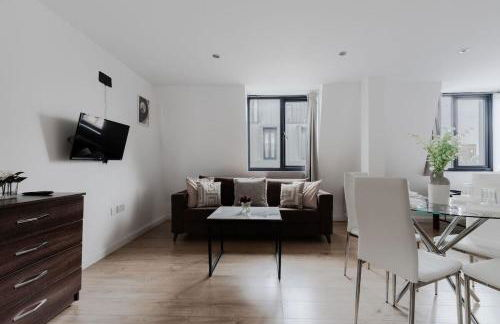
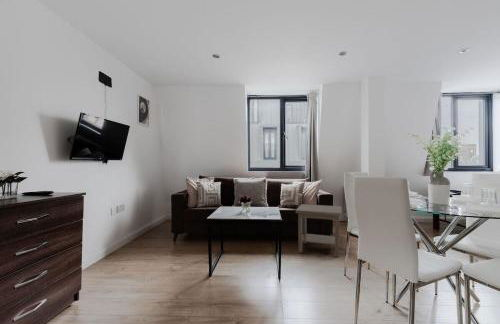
+ side table [295,203,342,258]
